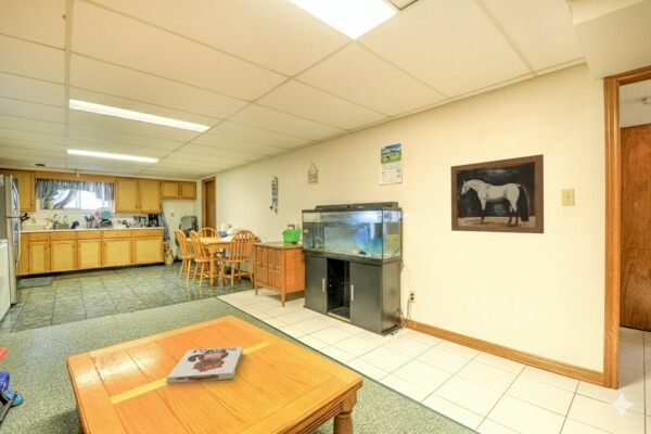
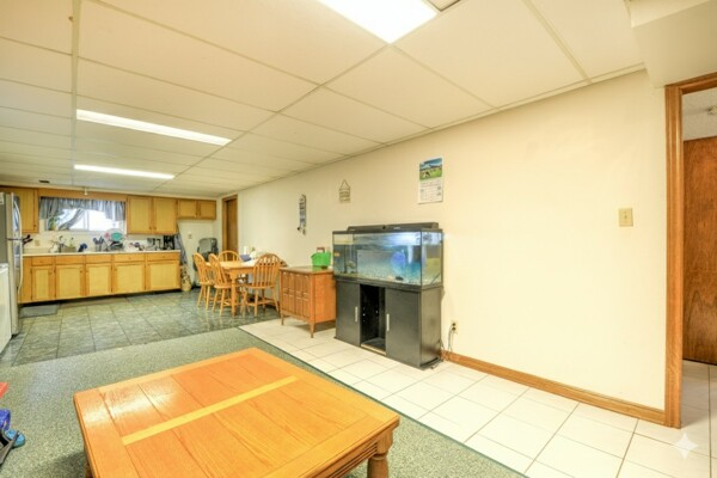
- wall art [450,153,545,234]
- board game [166,346,244,384]
